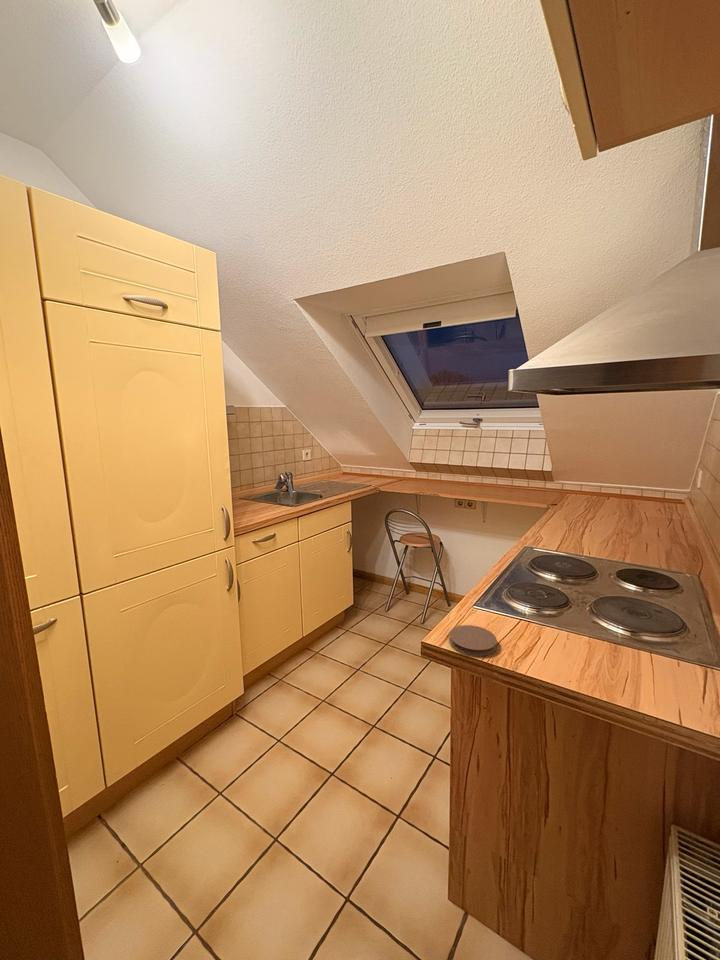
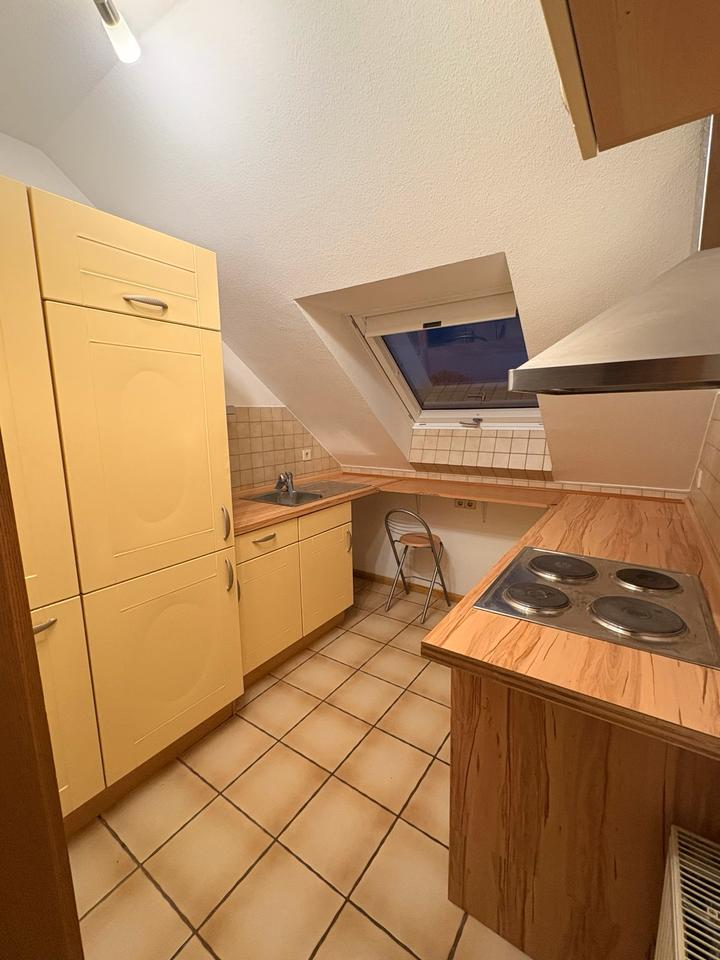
- coaster [448,624,498,657]
